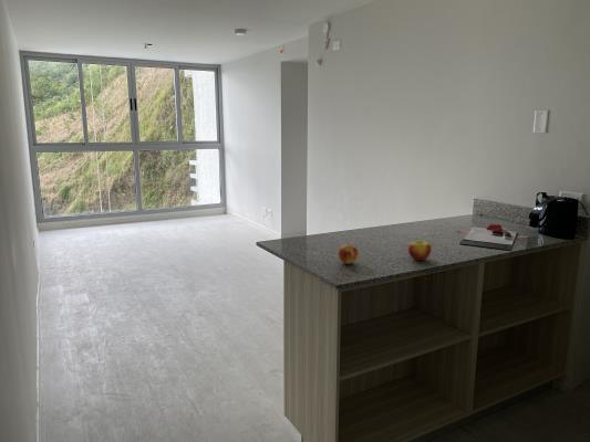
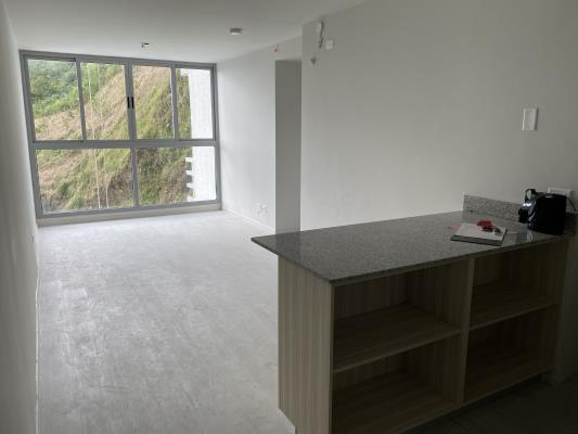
- apple [407,240,433,262]
- fruit [338,243,360,265]
